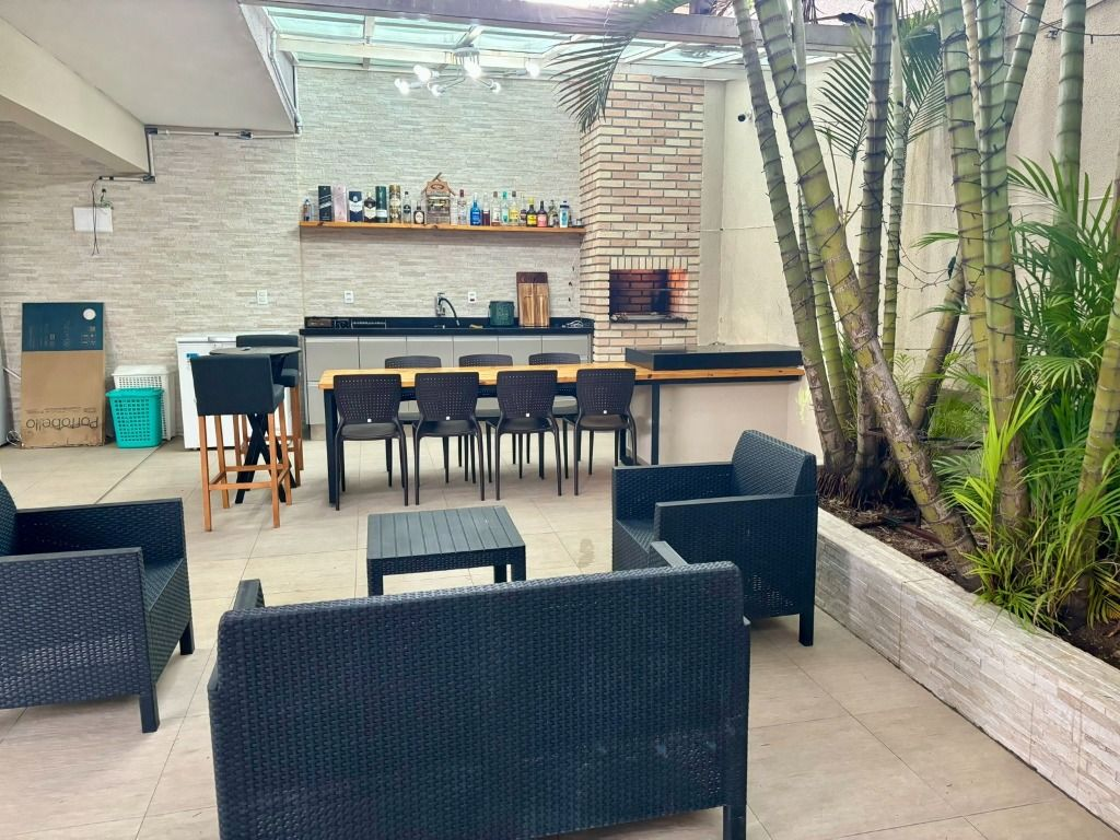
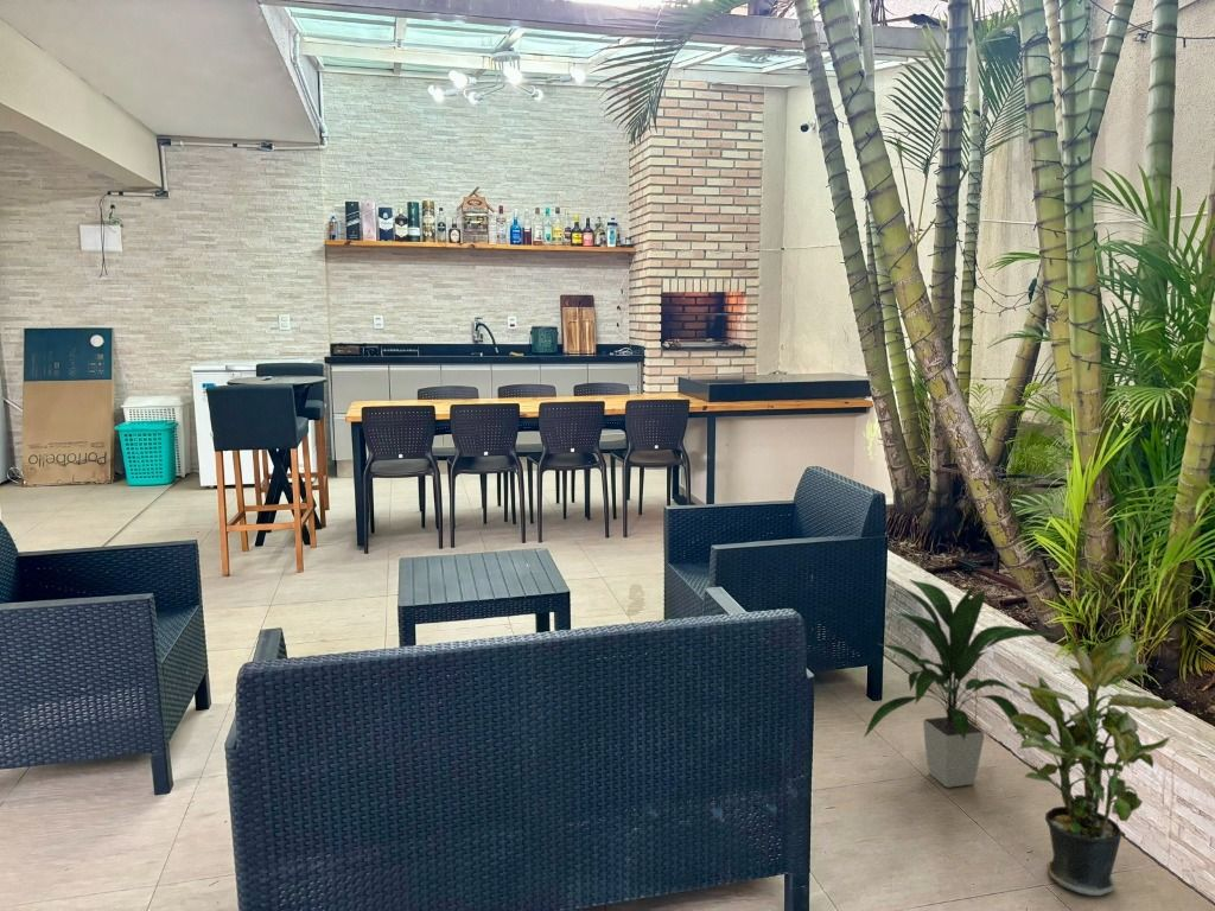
+ potted plant [1009,632,1177,897]
+ indoor plant [861,578,1056,789]
